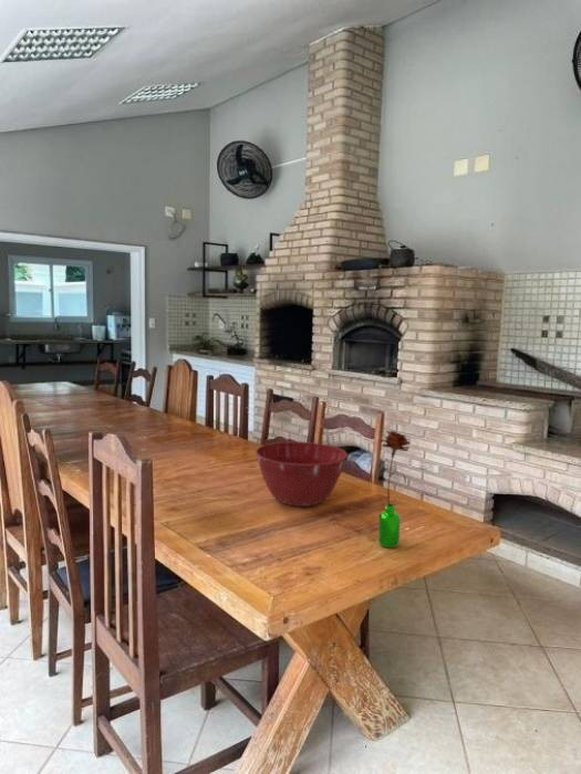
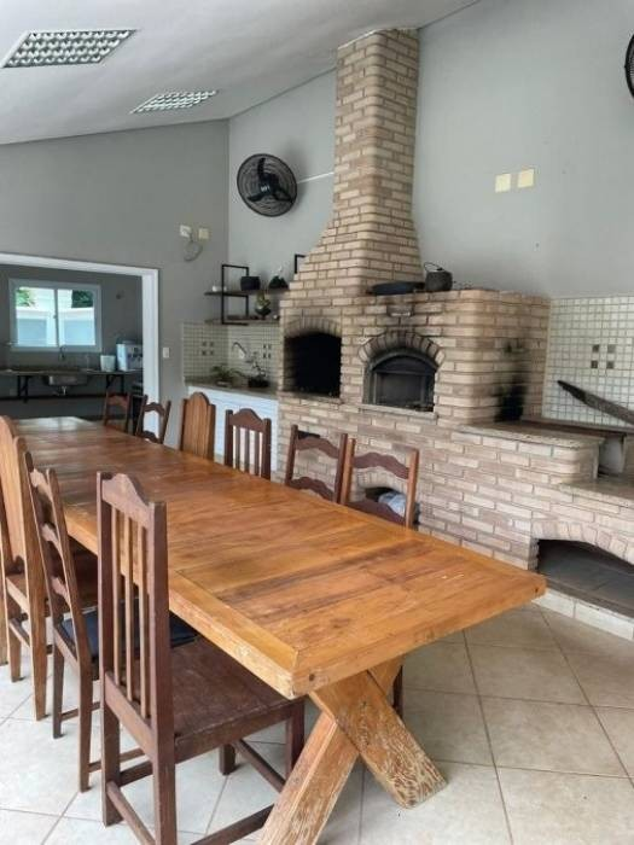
- mixing bowl [255,441,349,508]
- flower [374,430,412,548]
